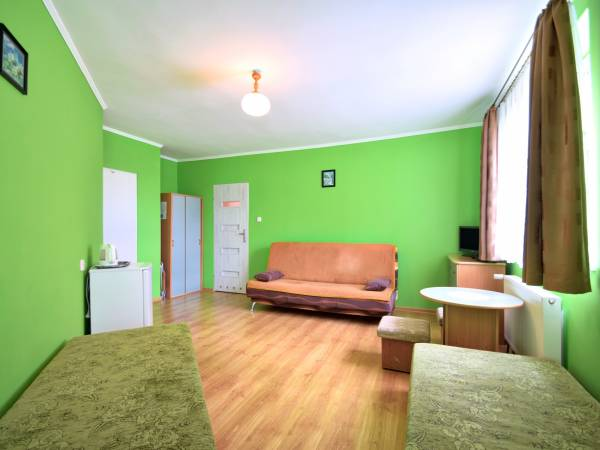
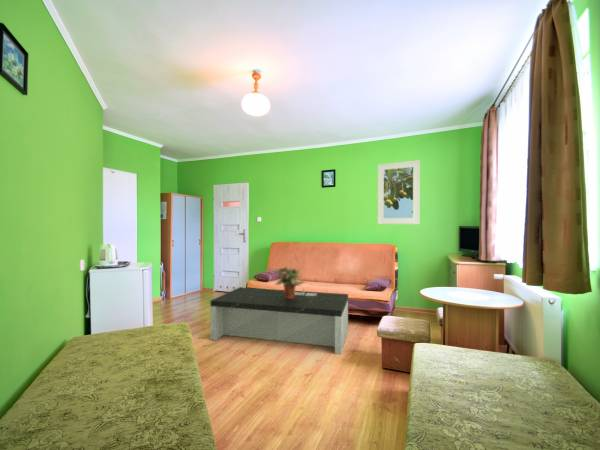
+ potted plant [273,266,306,298]
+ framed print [377,159,421,225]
+ coffee table [209,286,349,356]
